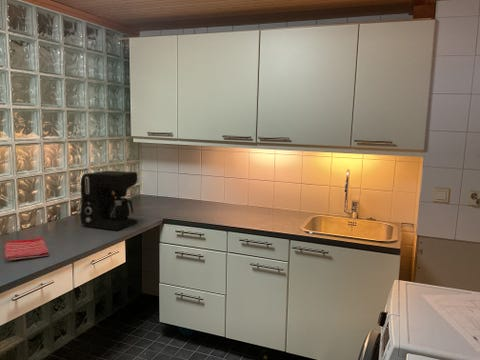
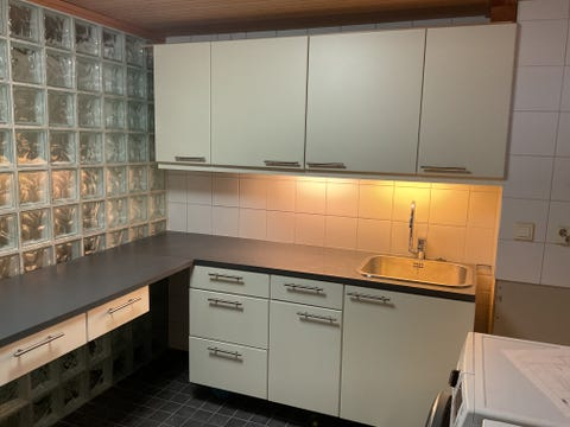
- dish towel [4,237,50,261]
- coffee maker [79,170,139,231]
